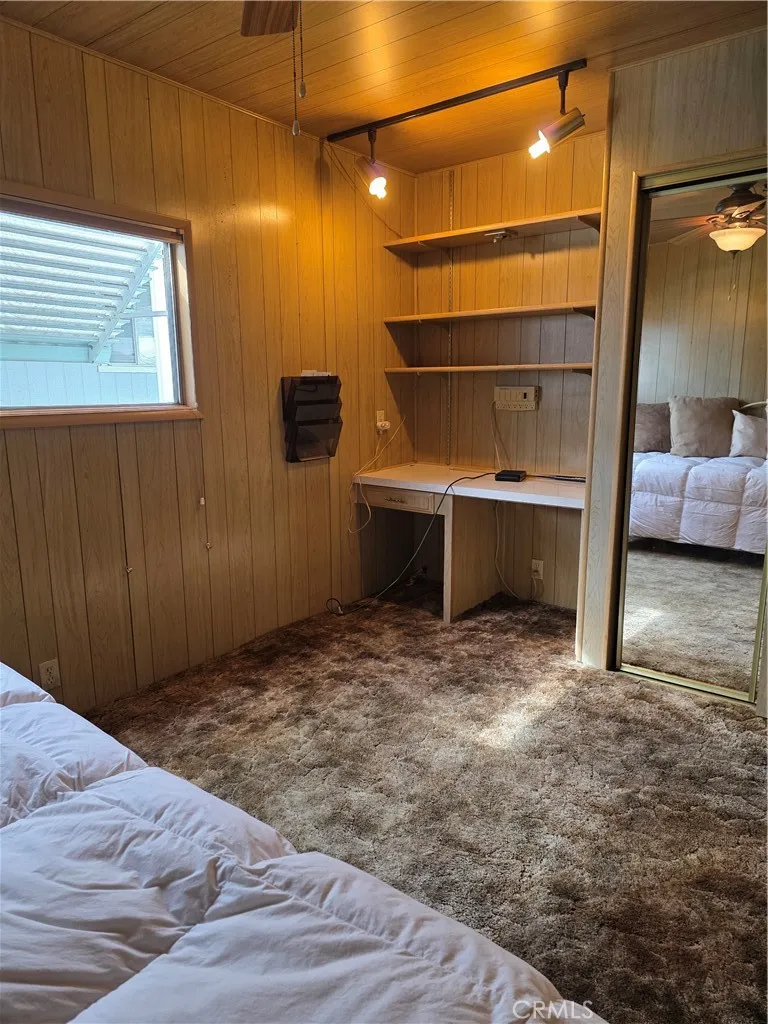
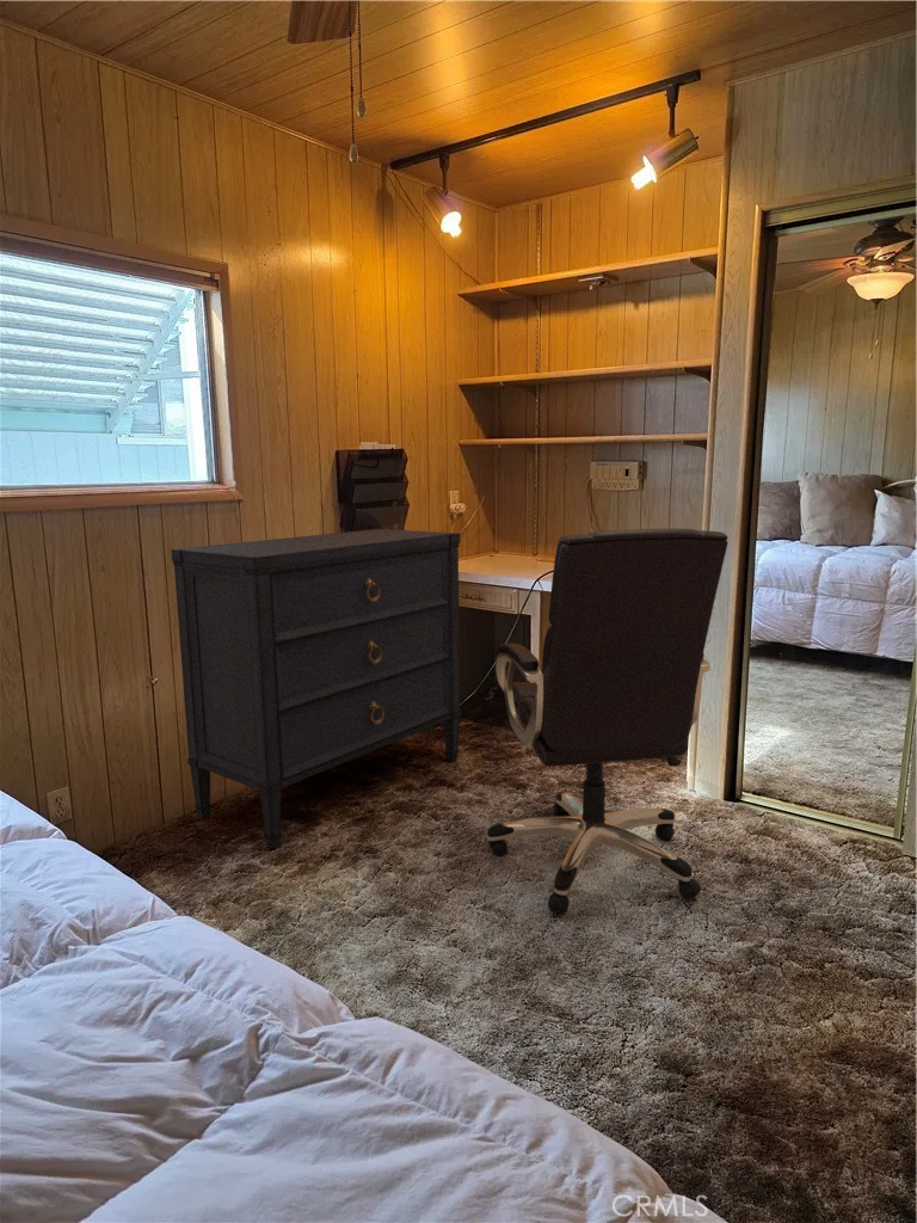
+ chair [486,528,728,915]
+ dresser [170,528,463,849]
